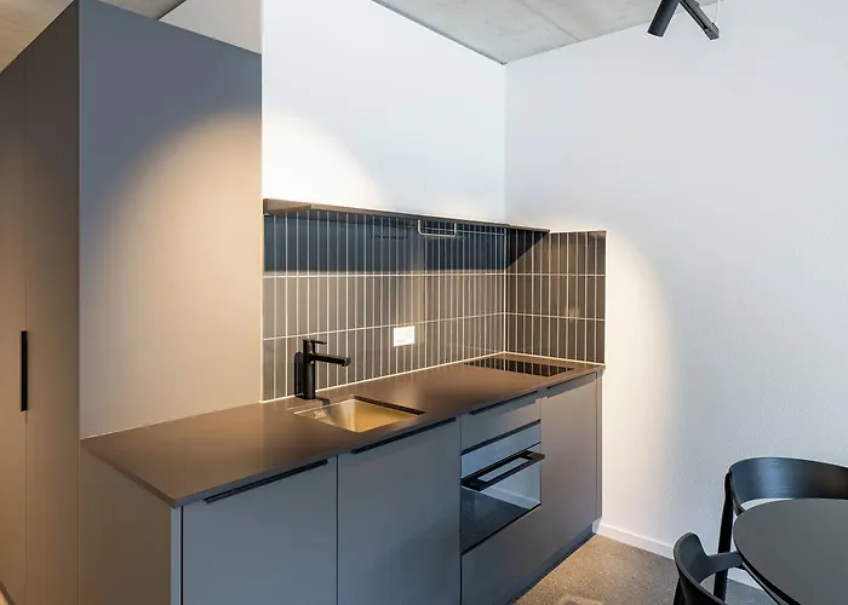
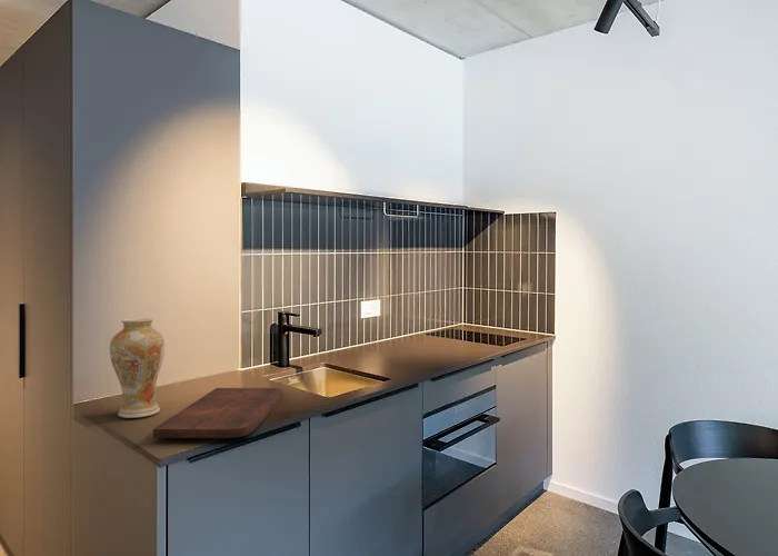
+ vase [109,317,166,419]
+ cutting board [152,387,283,439]
